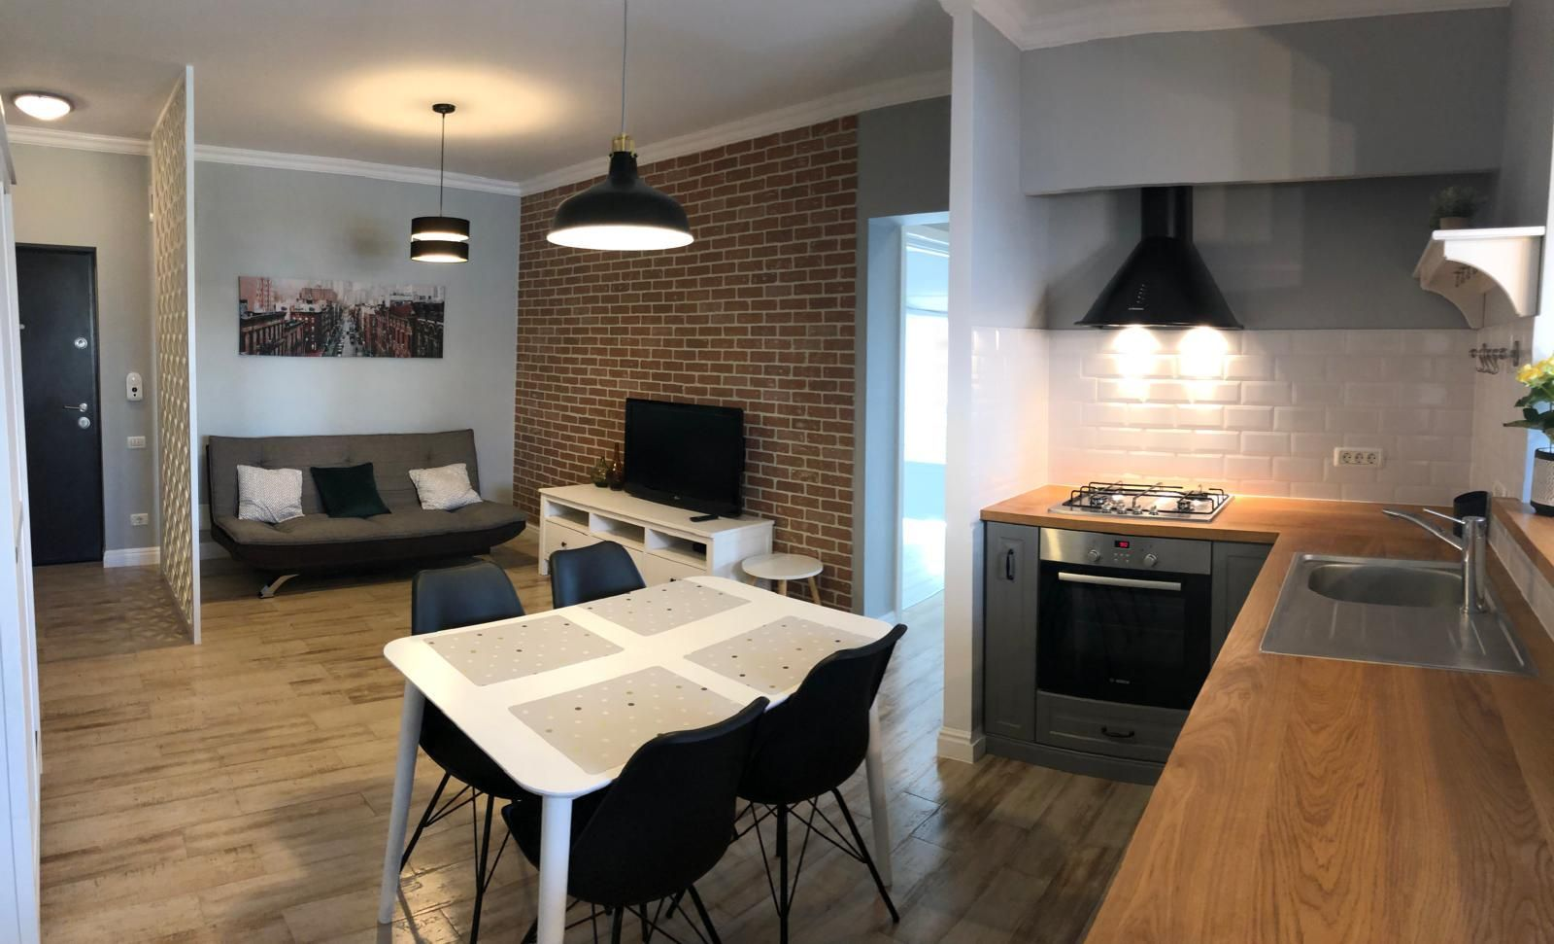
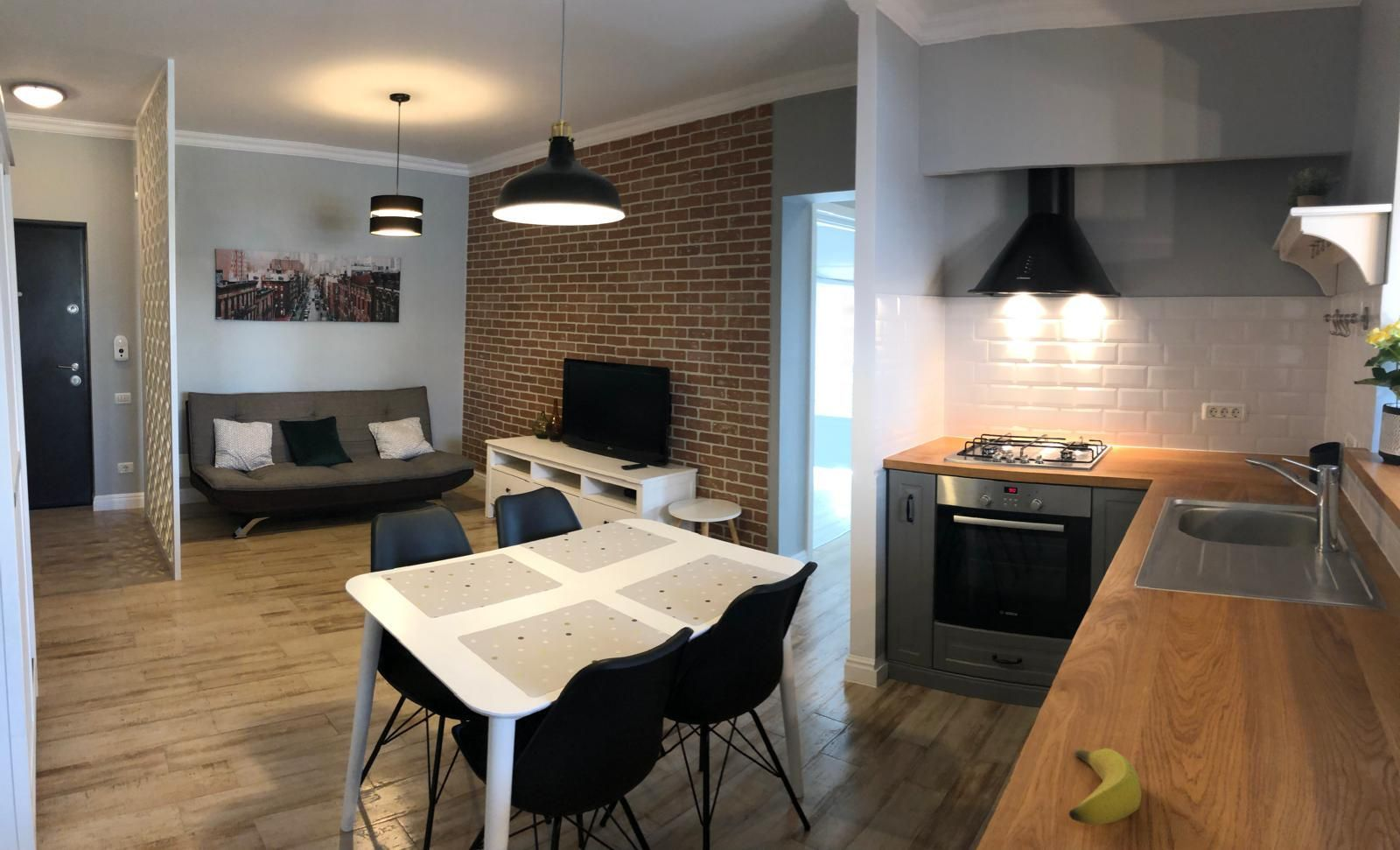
+ banana [1068,747,1143,825]
